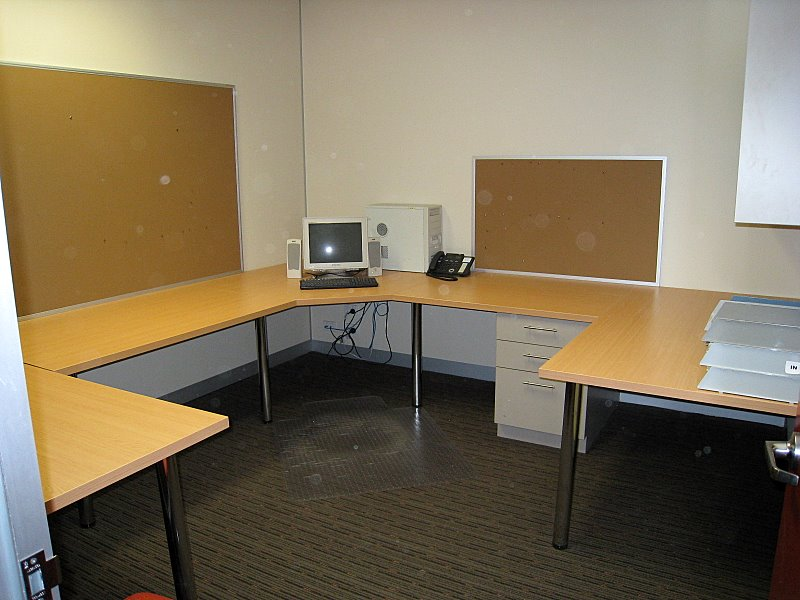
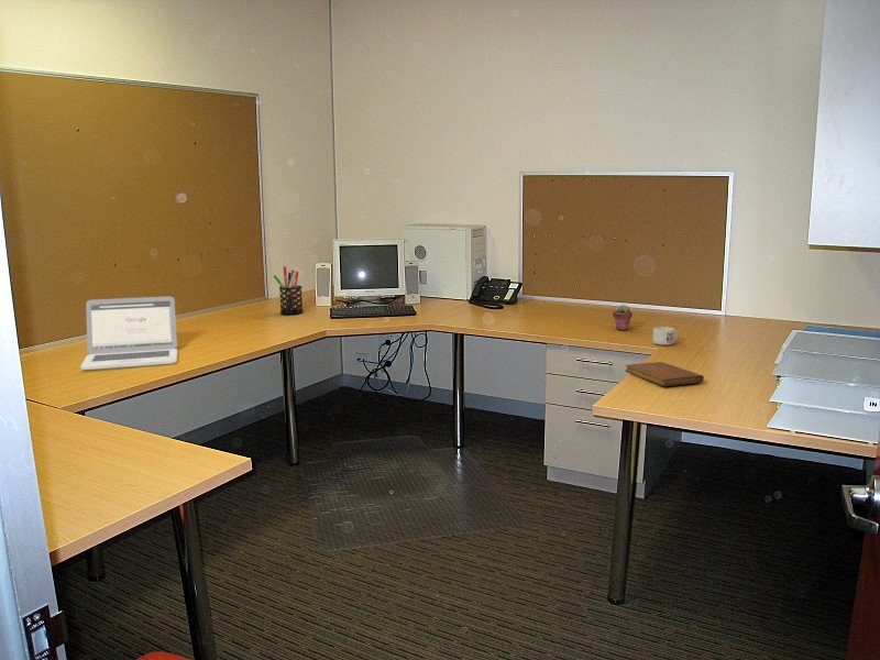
+ mug [652,326,679,346]
+ laptop [79,295,178,371]
+ notebook [625,361,705,387]
+ potted succulent [612,304,634,331]
+ pen holder [273,265,304,316]
